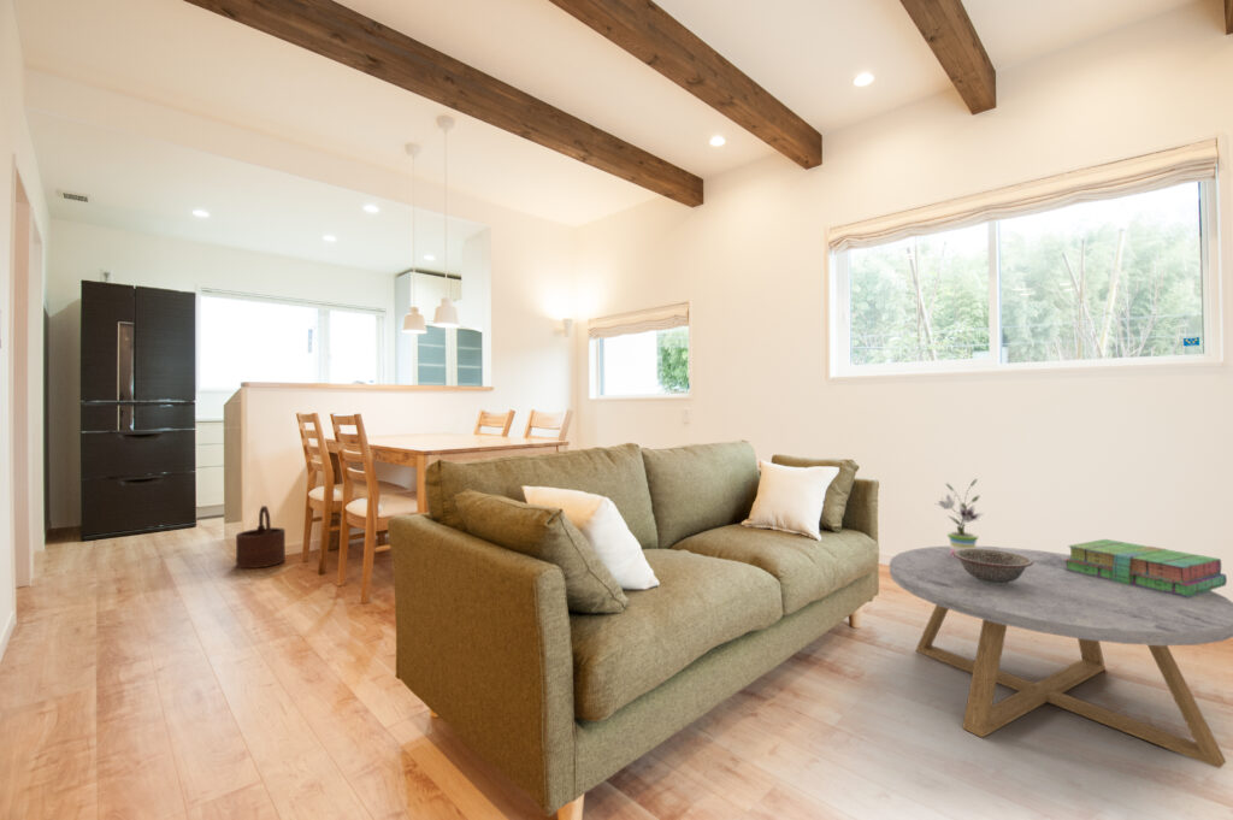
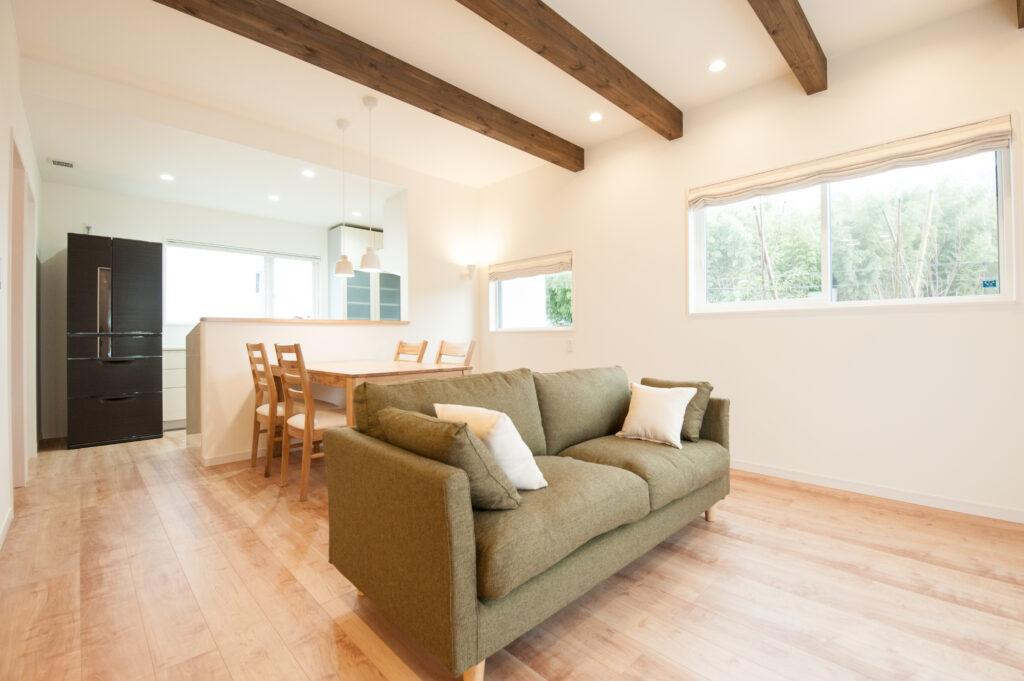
- potted plant [934,478,984,556]
- coffee table [889,545,1233,769]
- decorative bowl [952,548,1033,586]
- wooden bucket [235,505,287,570]
- stack of books [1064,538,1228,597]
